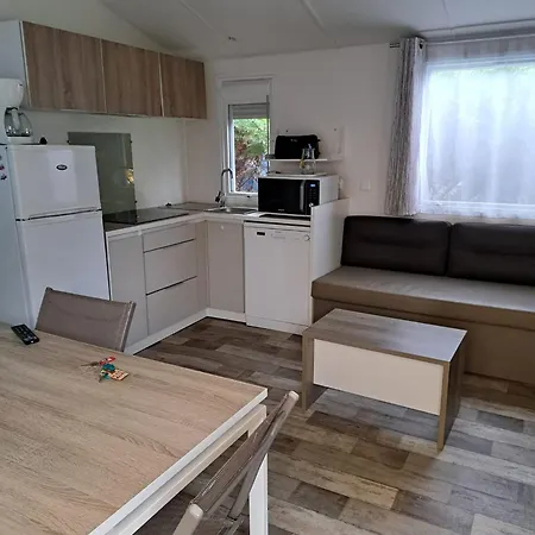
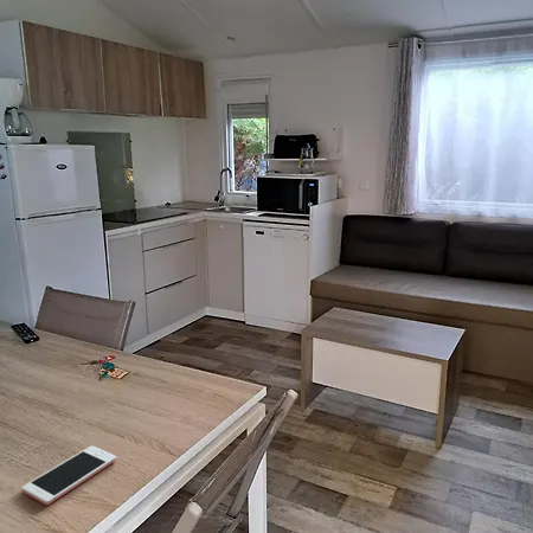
+ cell phone [20,445,117,506]
